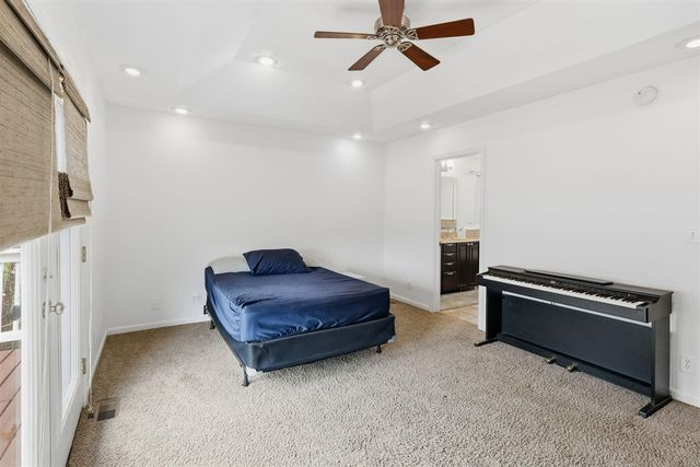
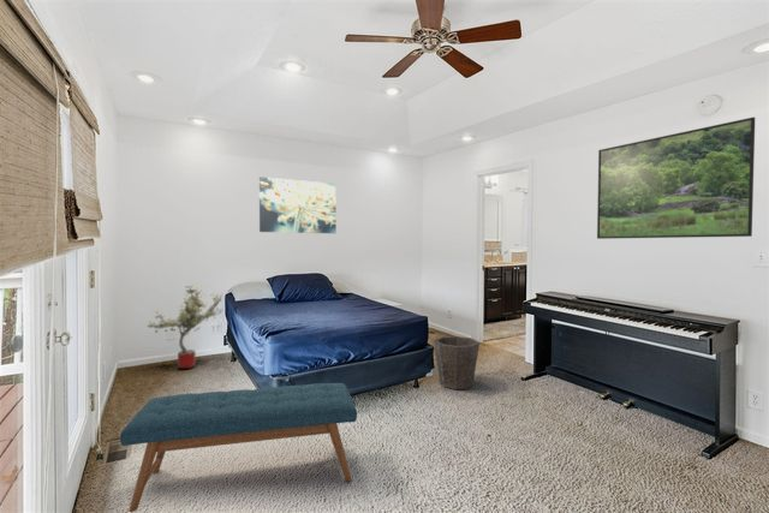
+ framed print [596,117,756,240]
+ wall art [258,175,338,234]
+ potted tree [147,284,223,370]
+ bench [119,382,358,513]
+ waste bin [433,335,481,390]
